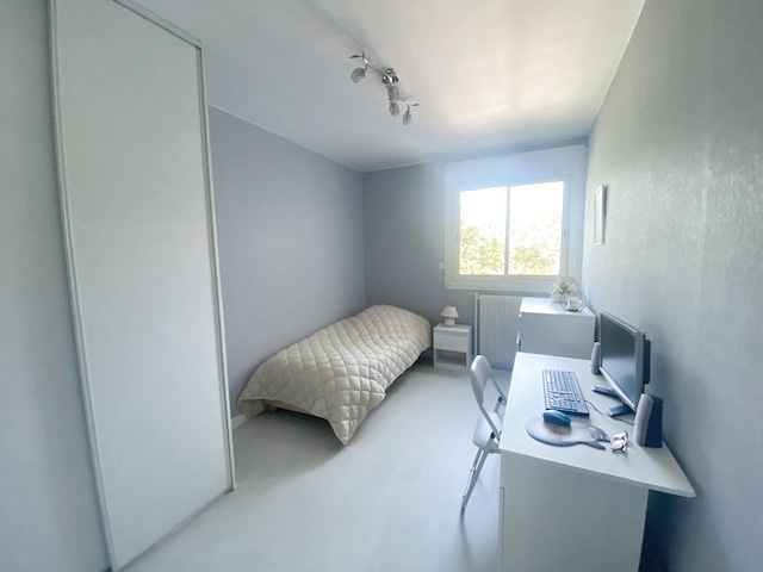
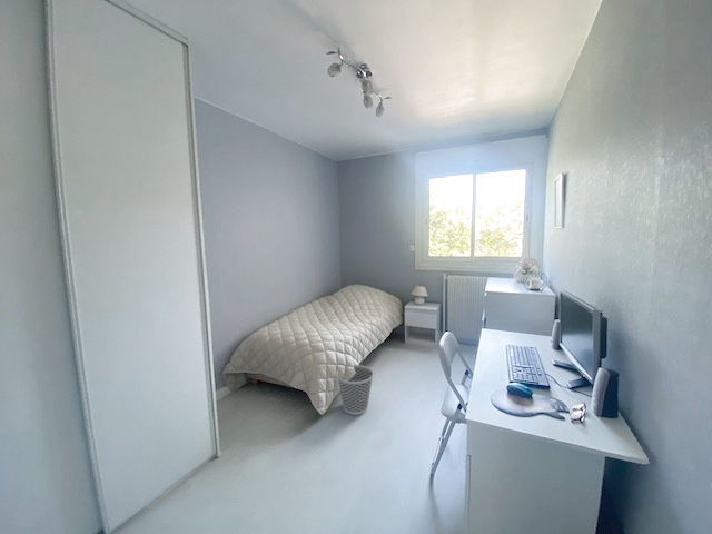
+ wastebasket [335,364,375,416]
